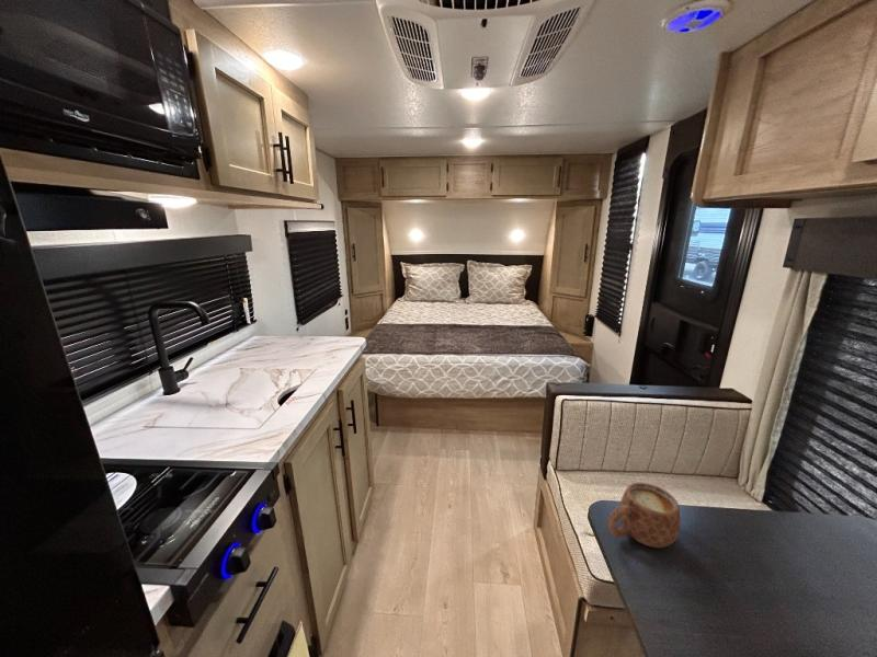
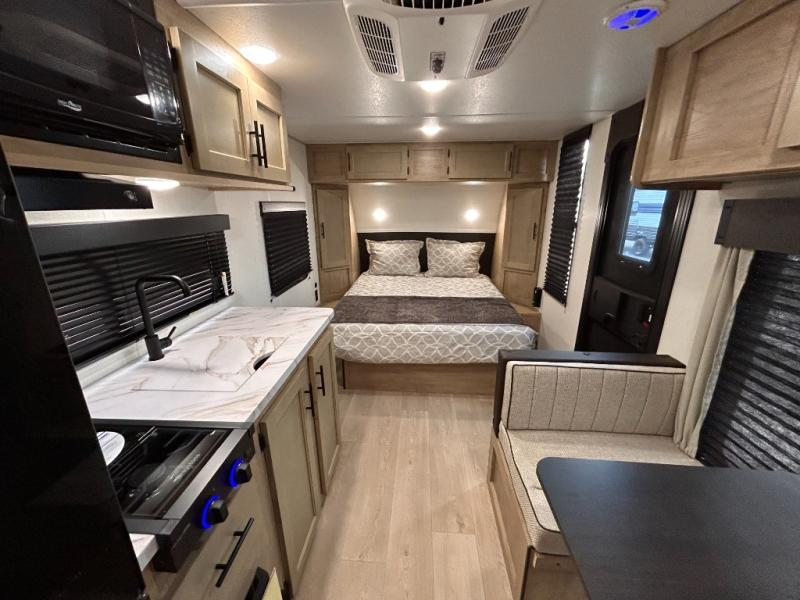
- mug [607,482,682,549]
